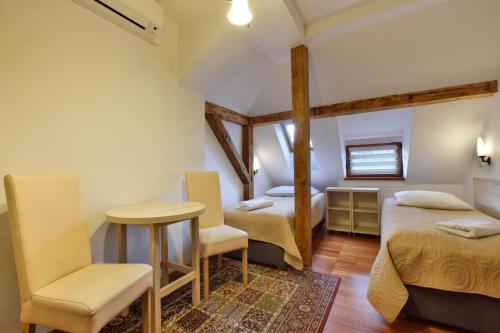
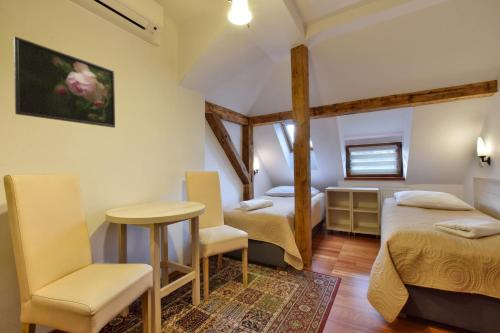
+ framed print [13,36,116,129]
